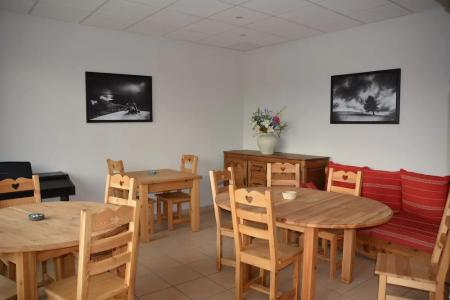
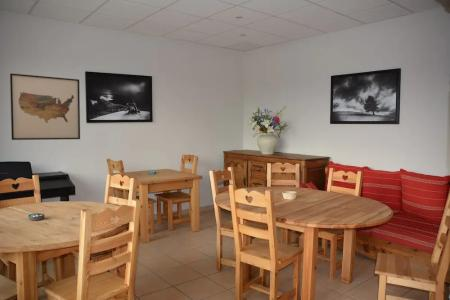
+ wall art [9,72,81,141]
